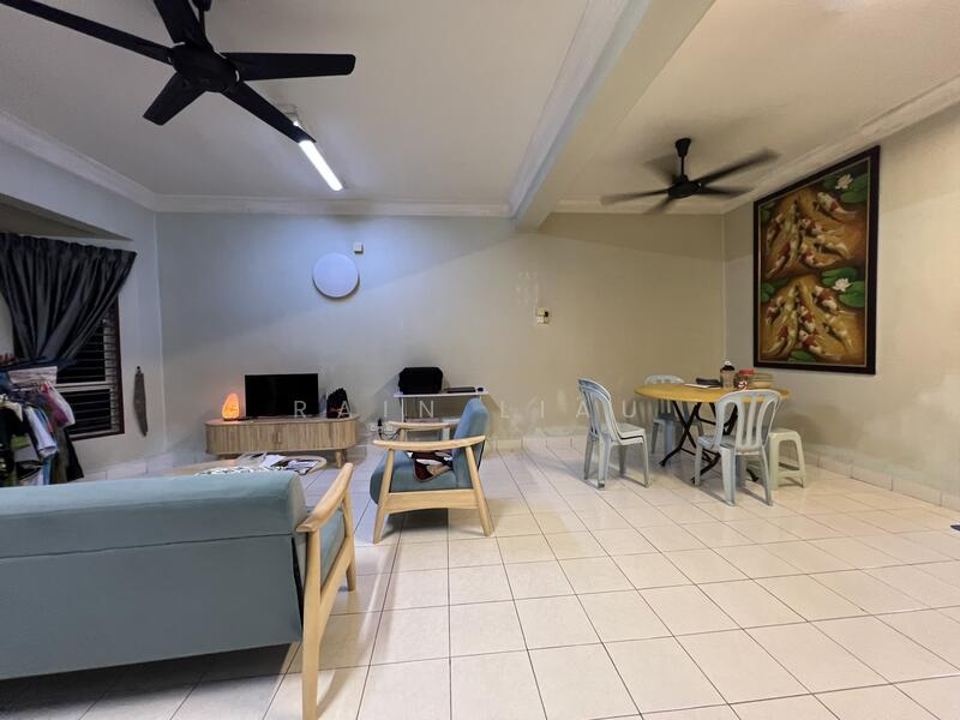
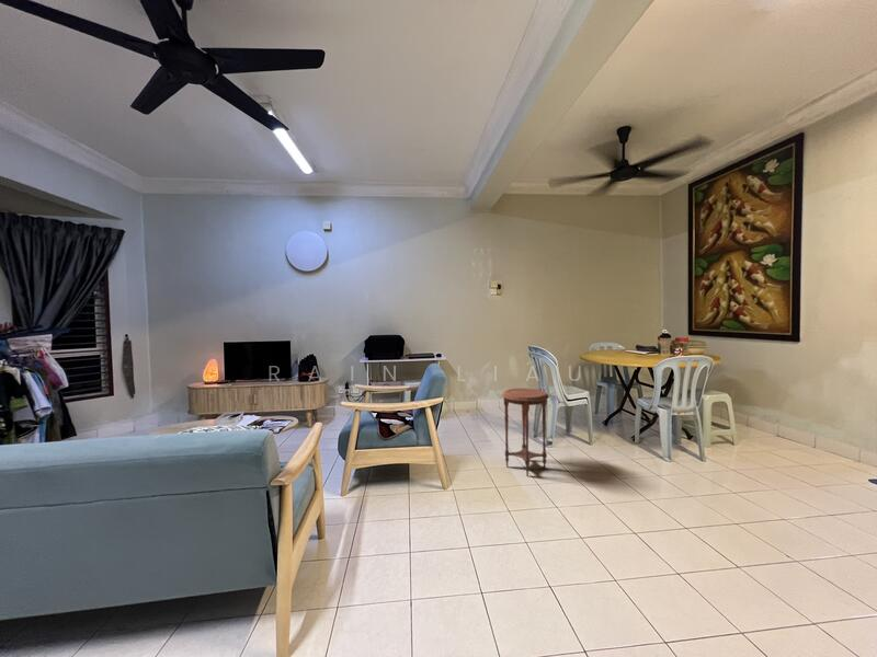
+ side table [500,387,550,477]
